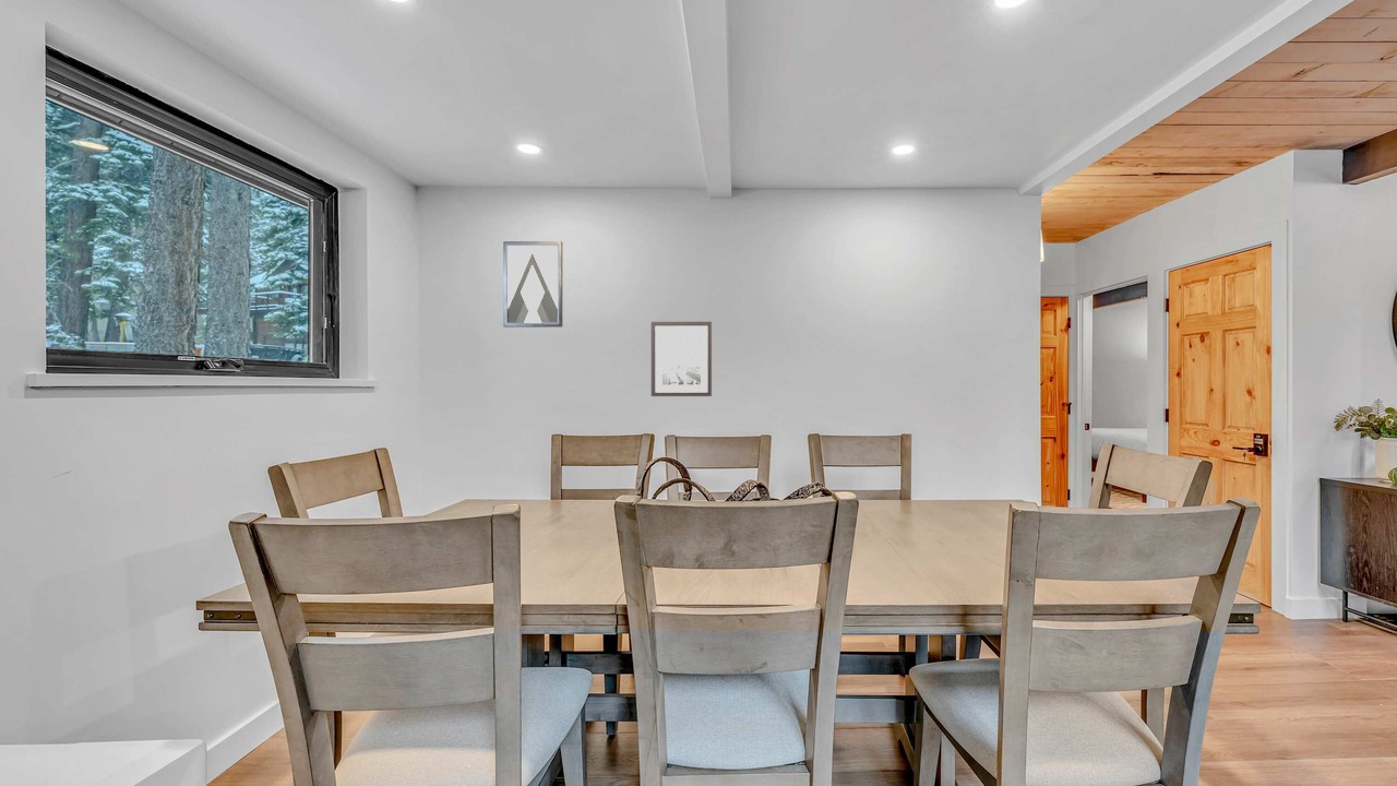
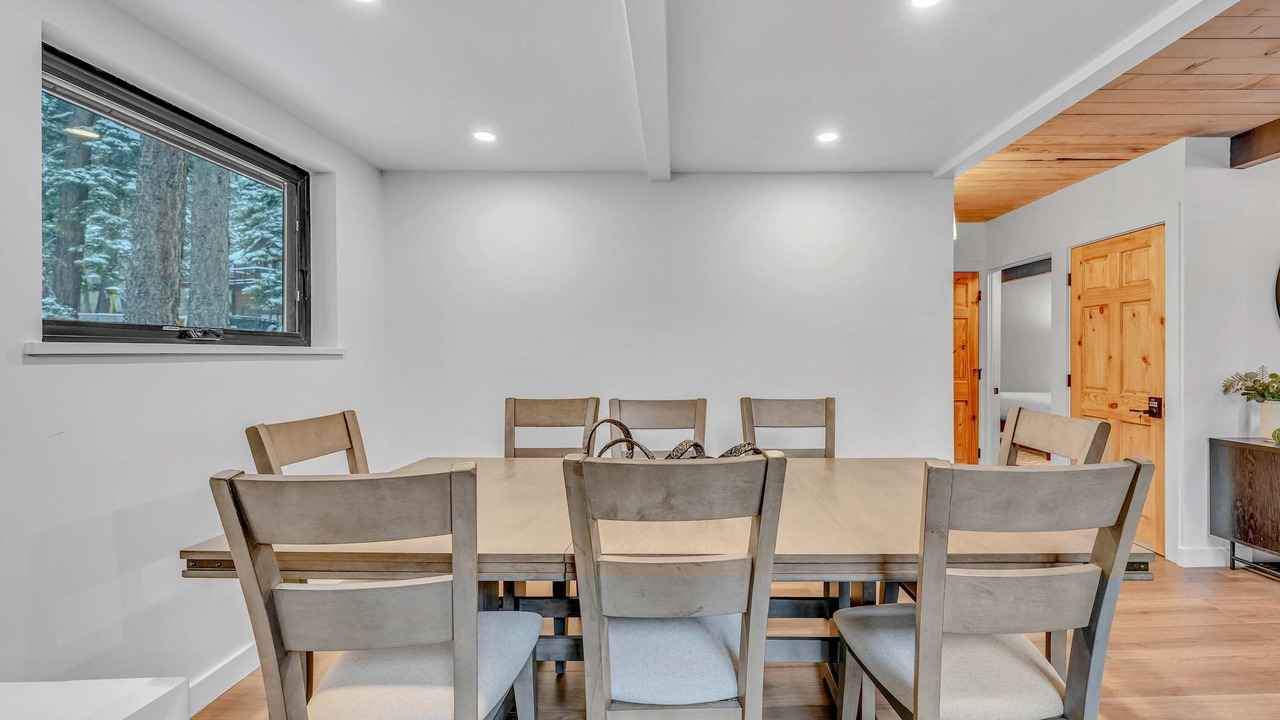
- wall art [650,321,713,397]
- wall art [502,240,563,329]
